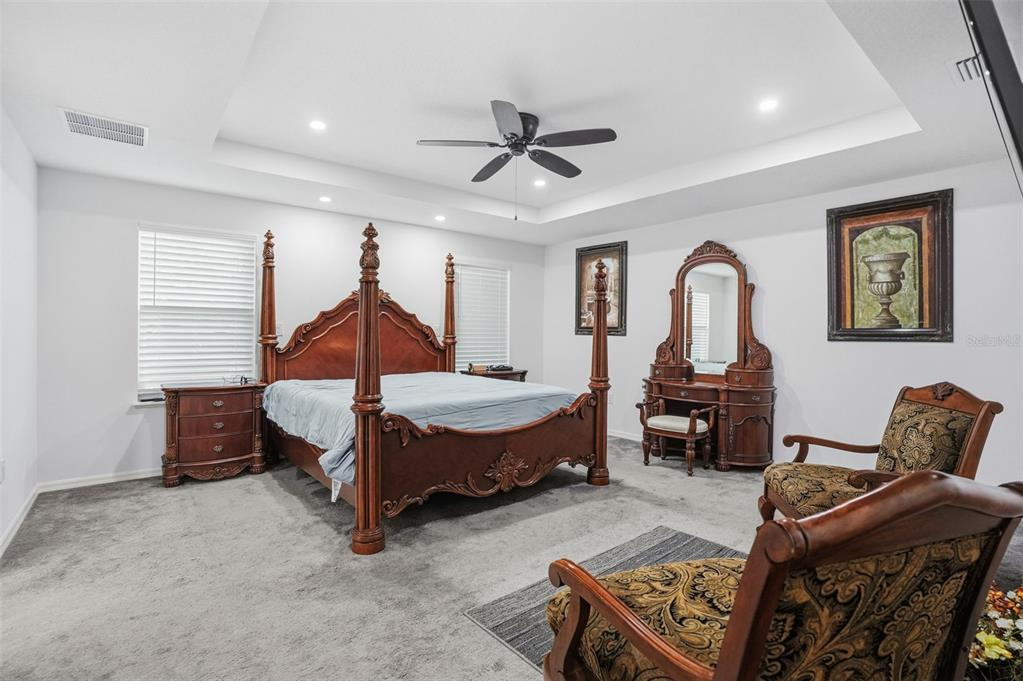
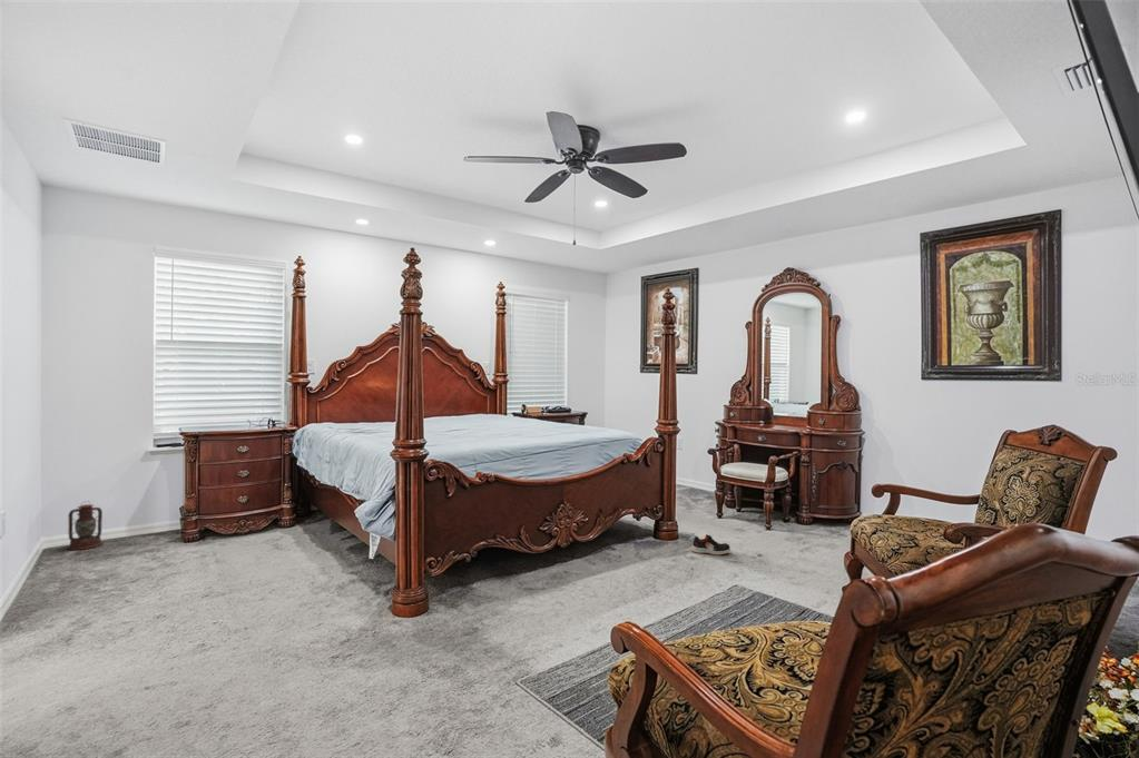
+ shoe [690,533,731,555]
+ lantern [66,500,105,551]
